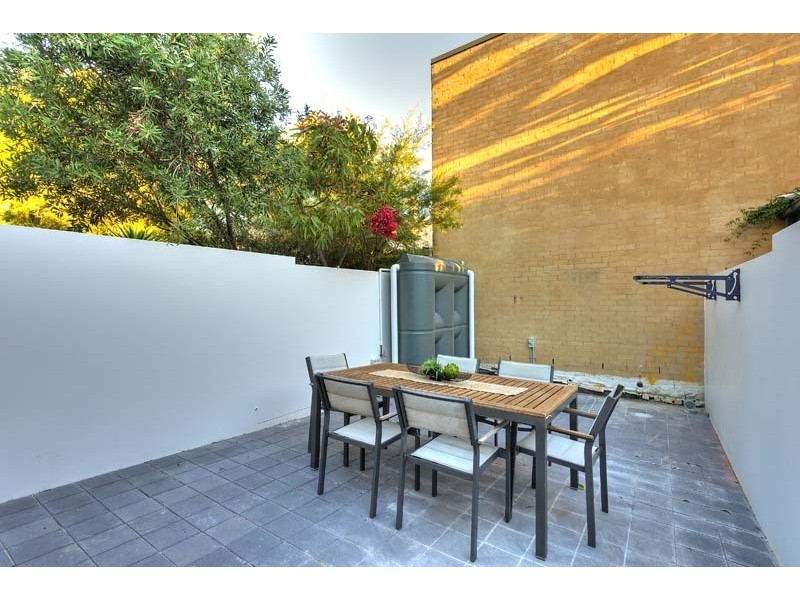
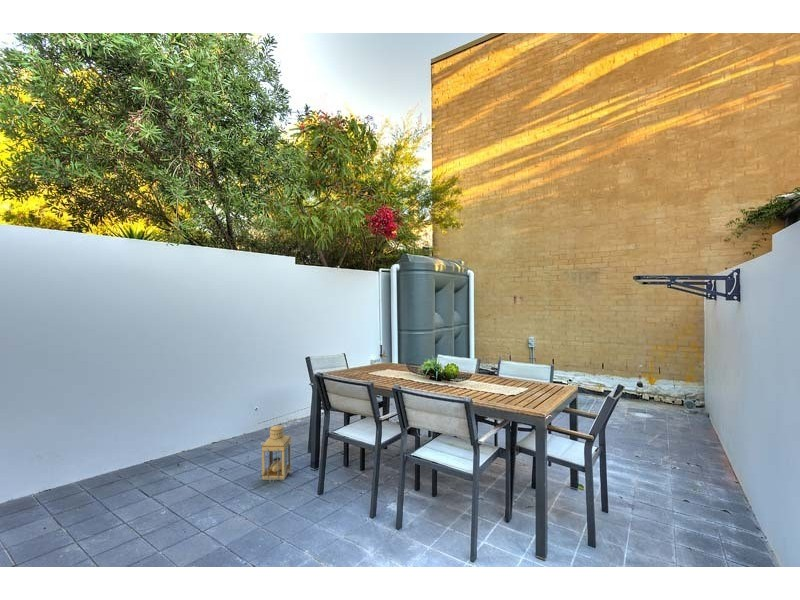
+ lantern [258,424,294,484]
